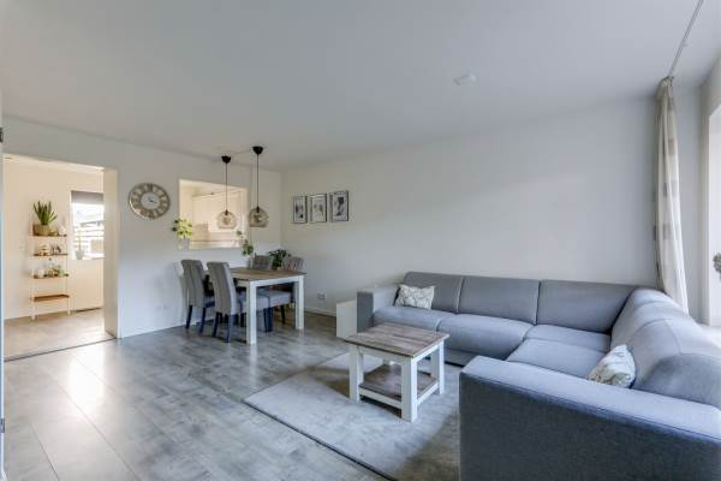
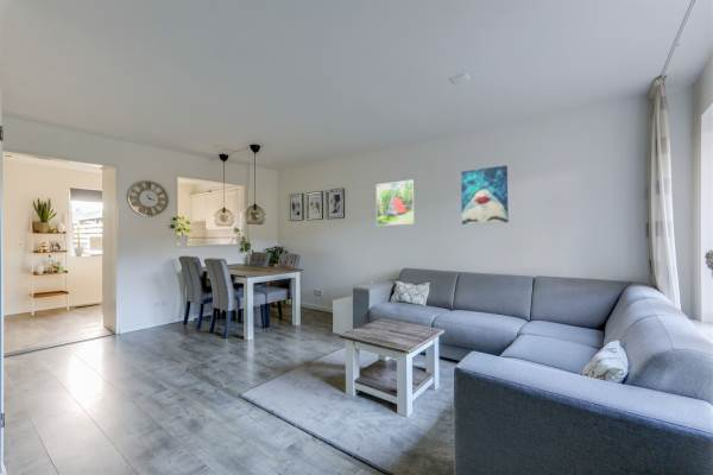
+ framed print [376,178,416,227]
+ wall art [460,164,510,226]
